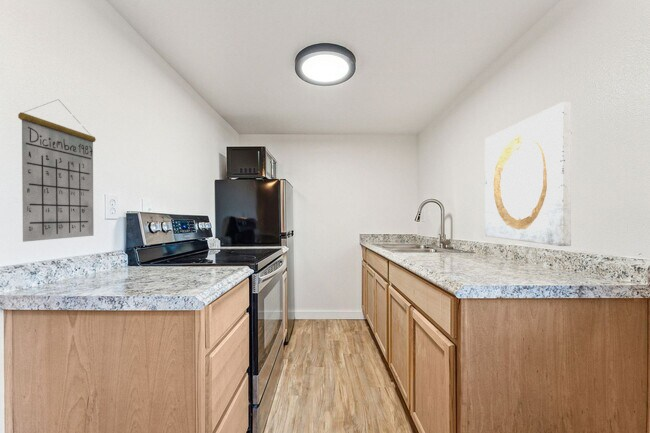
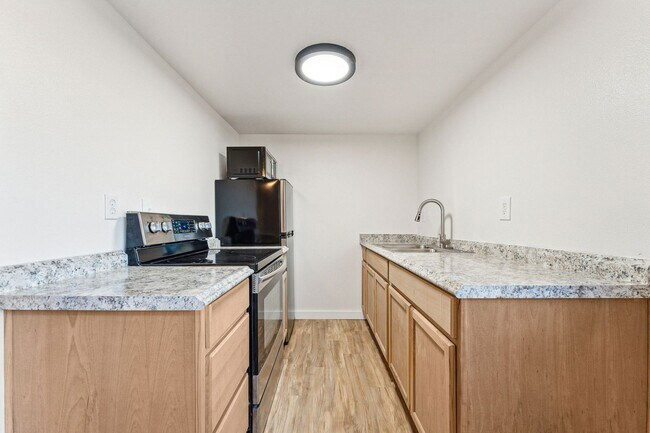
- wall art [484,101,572,247]
- calendar [17,99,97,243]
